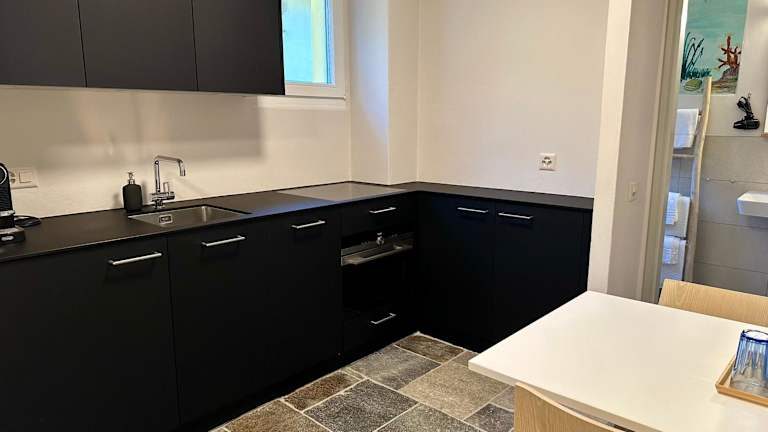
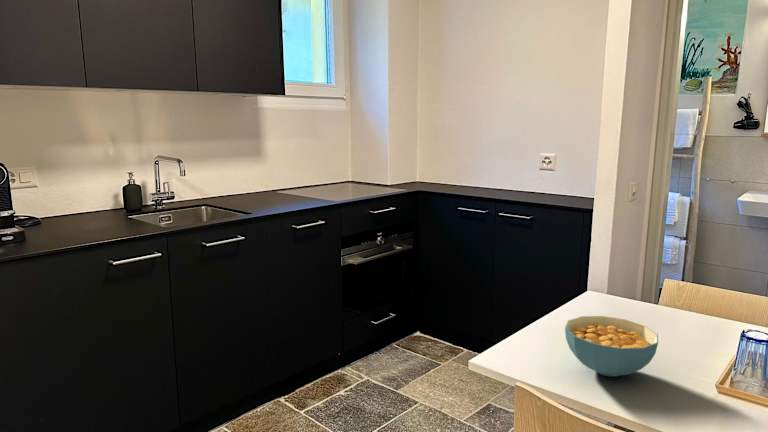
+ cereal bowl [564,315,659,378]
